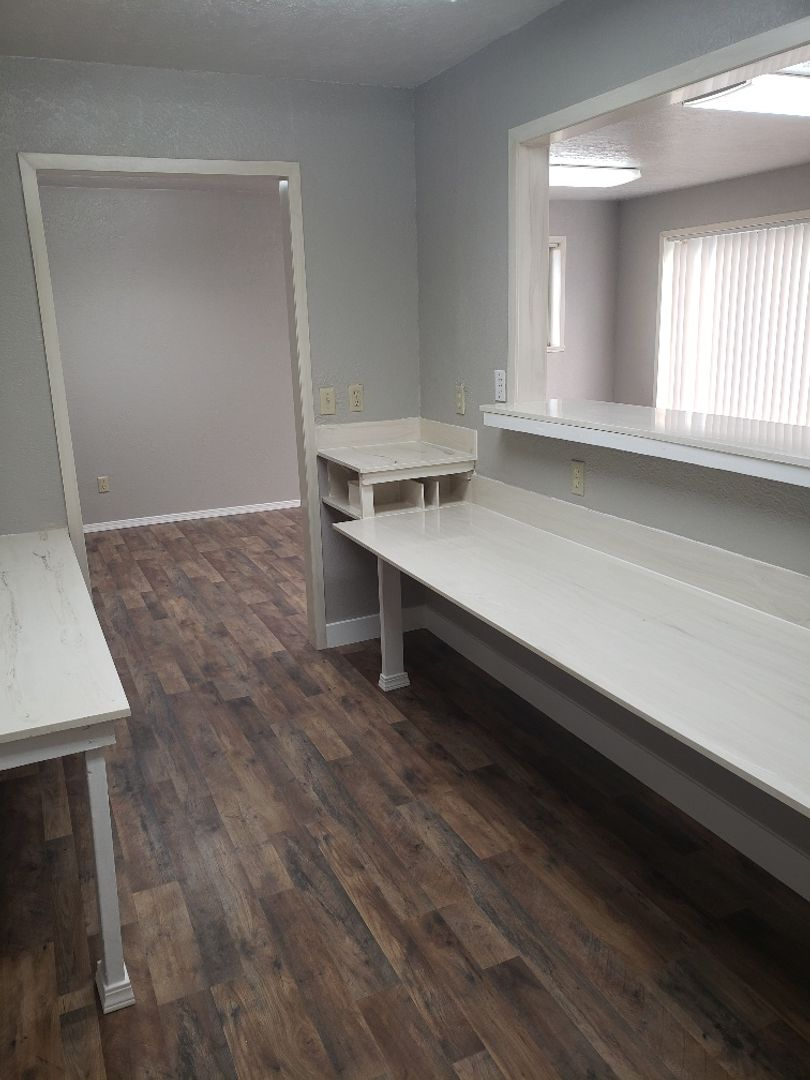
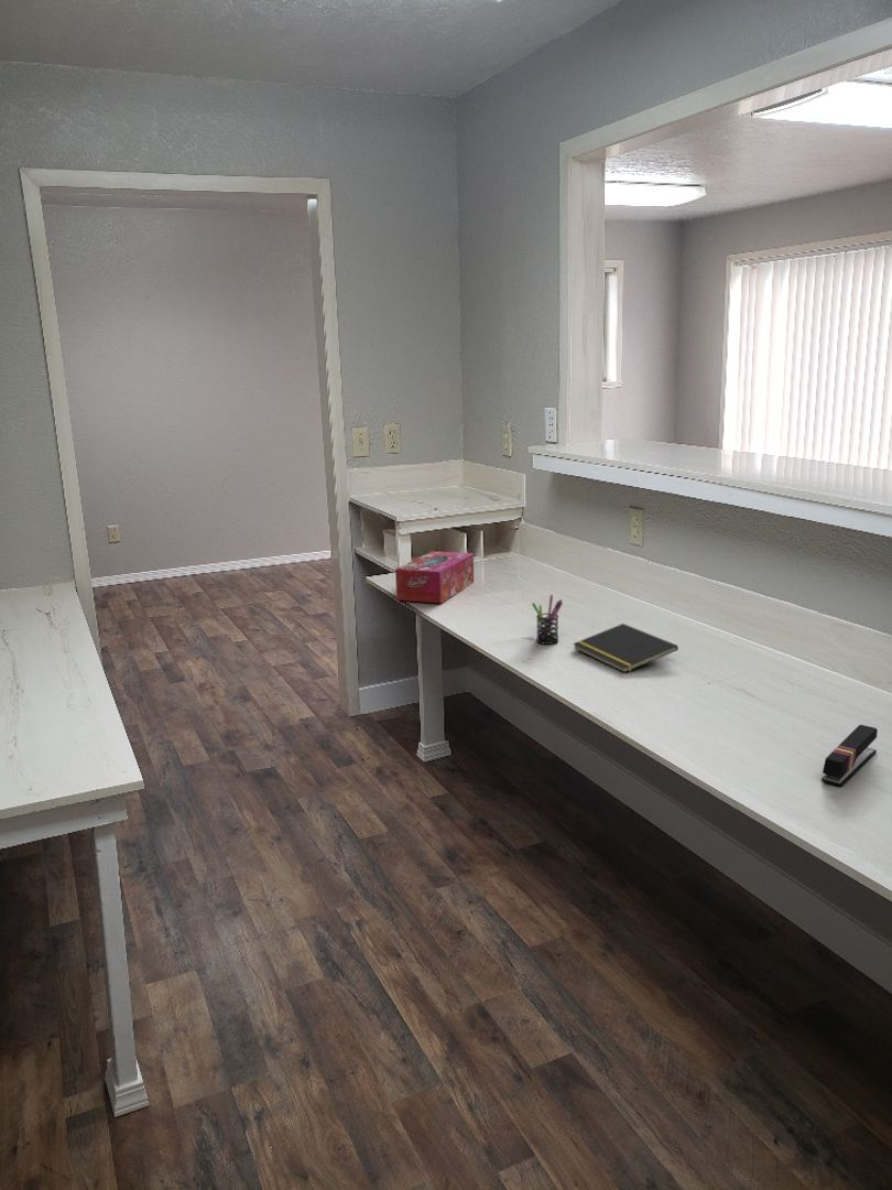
+ notepad [572,623,679,674]
+ tissue box [394,550,475,604]
+ pen holder [531,594,564,646]
+ stapler [820,724,879,788]
